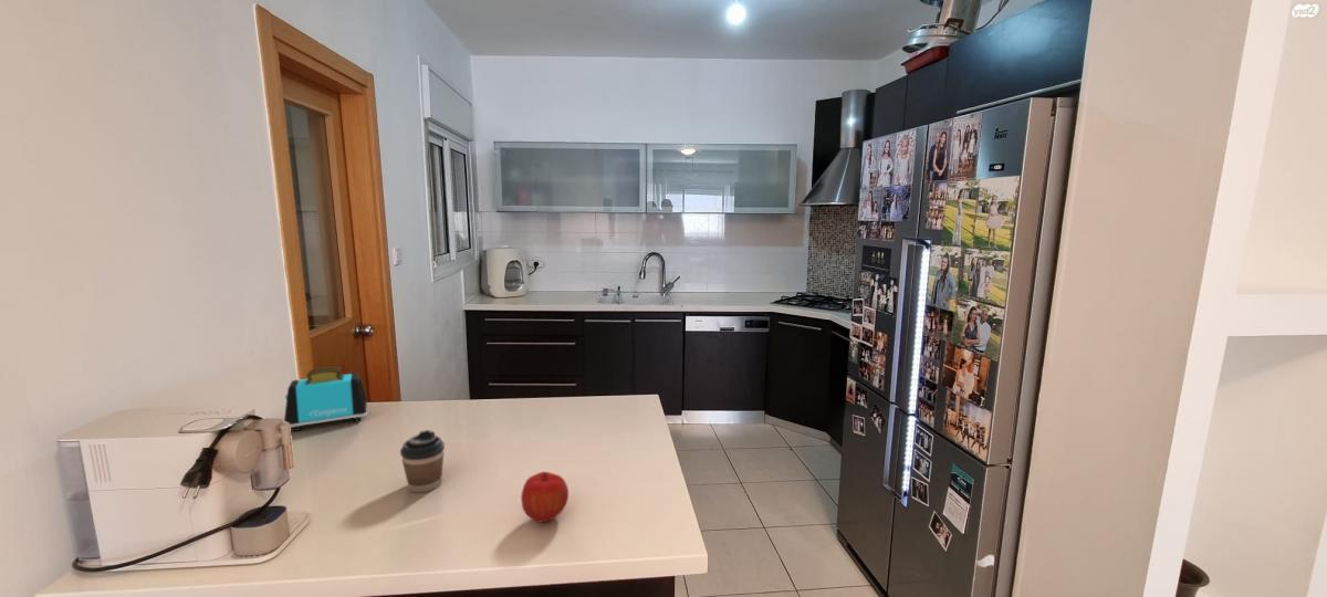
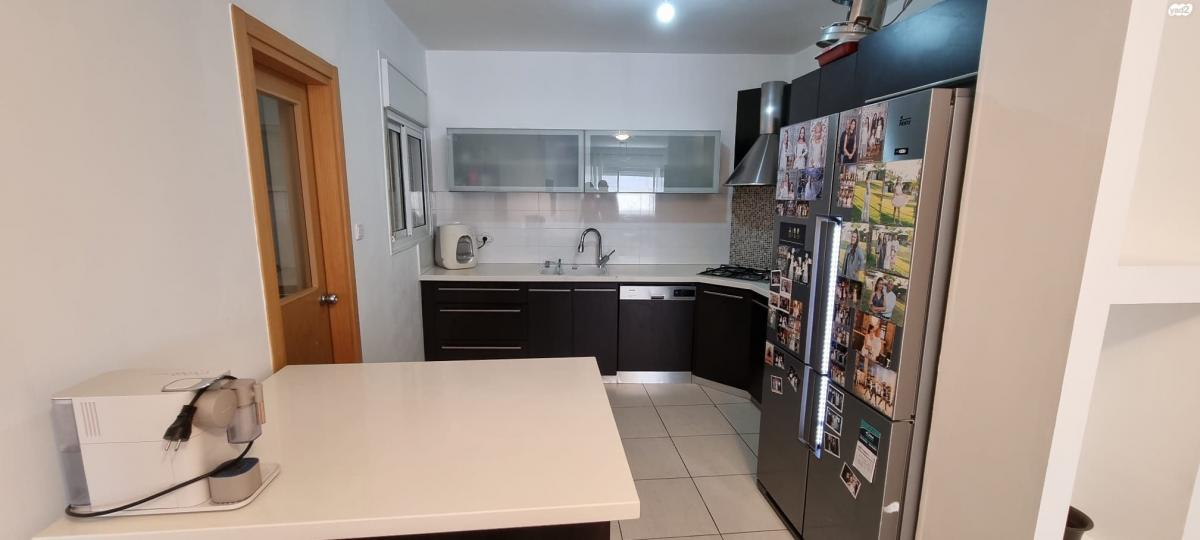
- fruit [520,471,570,523]
- toaster [283,366,368,432]
- coffee cup [399,429,446,494]
